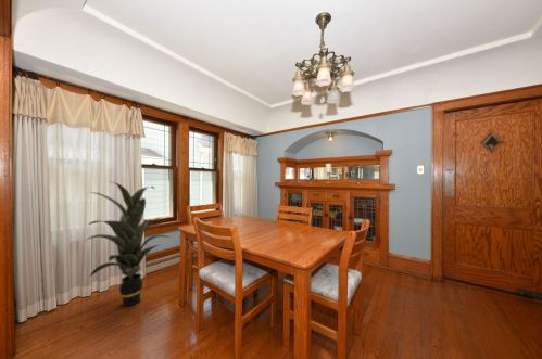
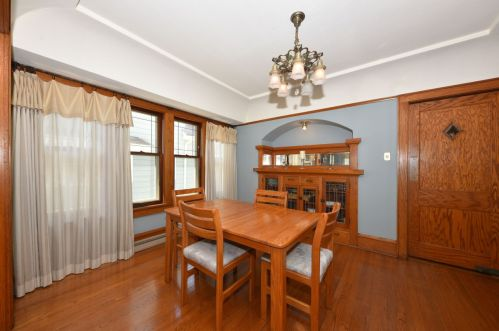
- indoor plant [81,180,172,308]
